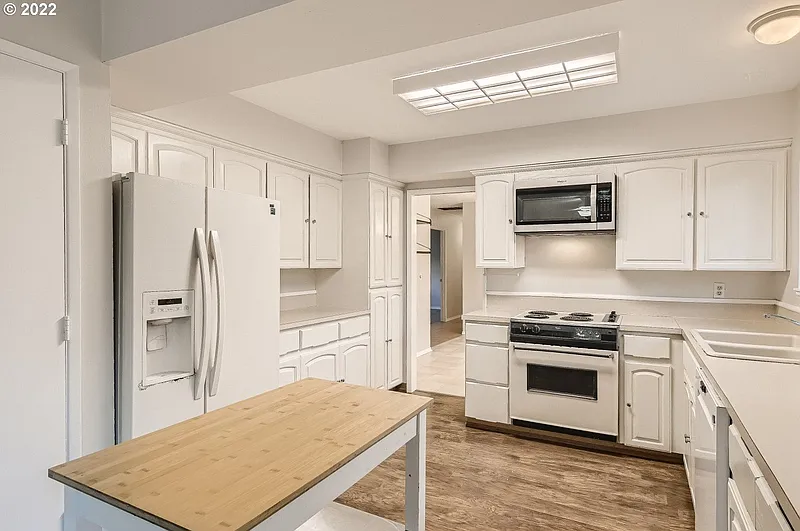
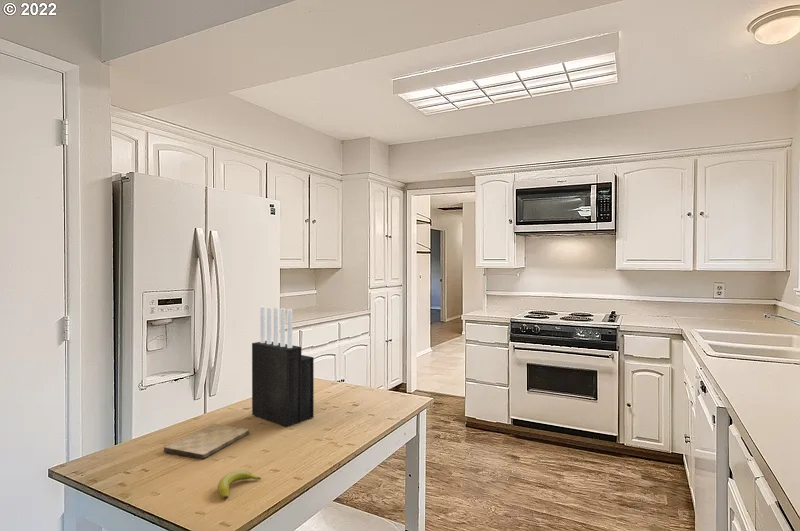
+ knife block [251,305,315,428]
+ cutting board [163,423,250,460]
+ banana [217,469,262,500]
